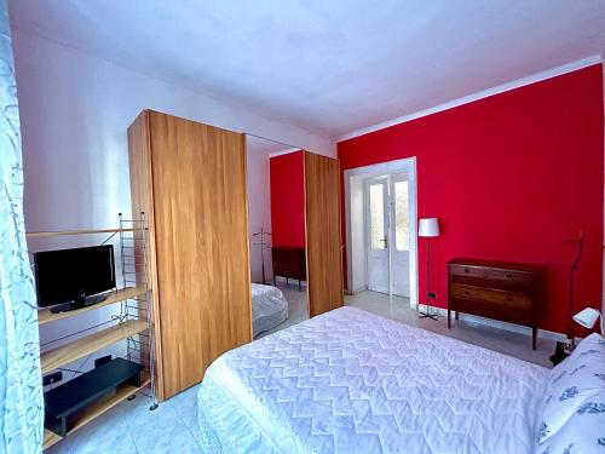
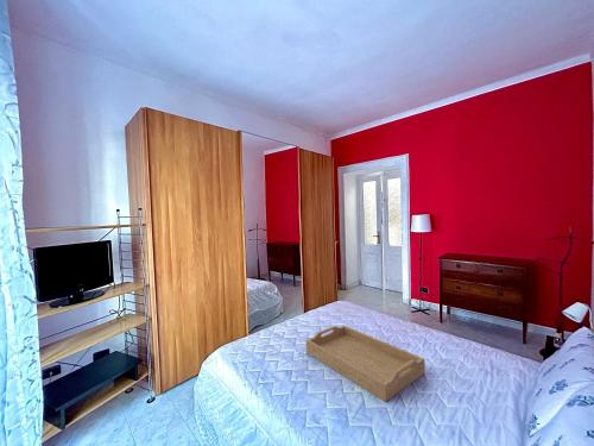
+ serving tray [305,325,426,403]
